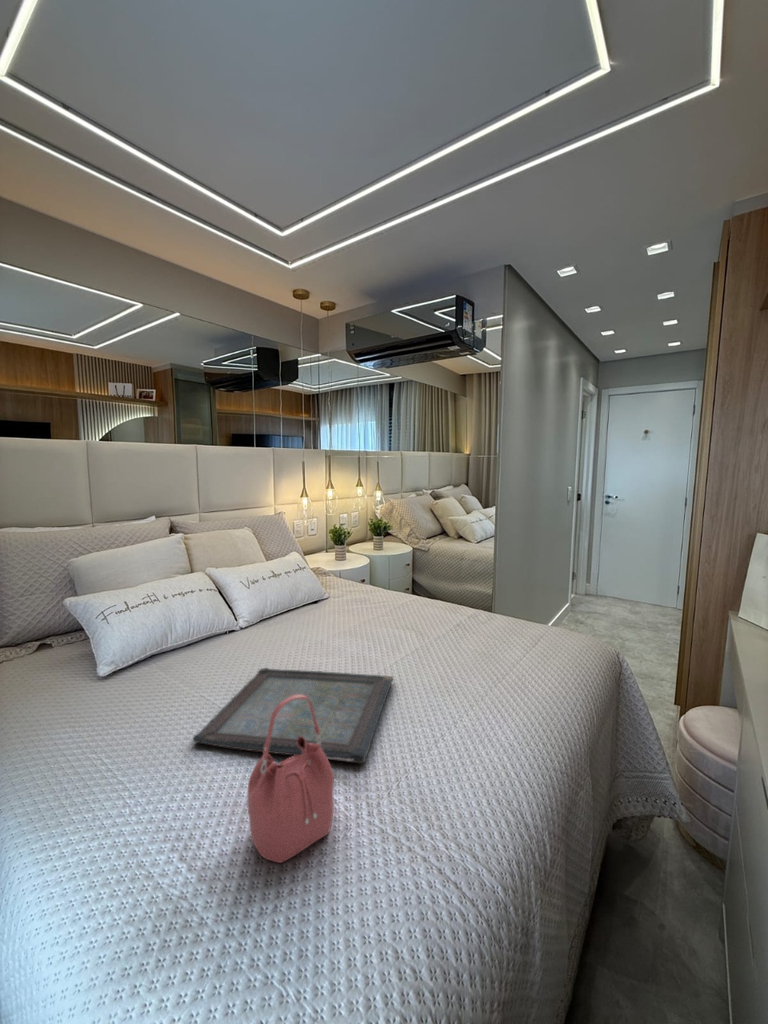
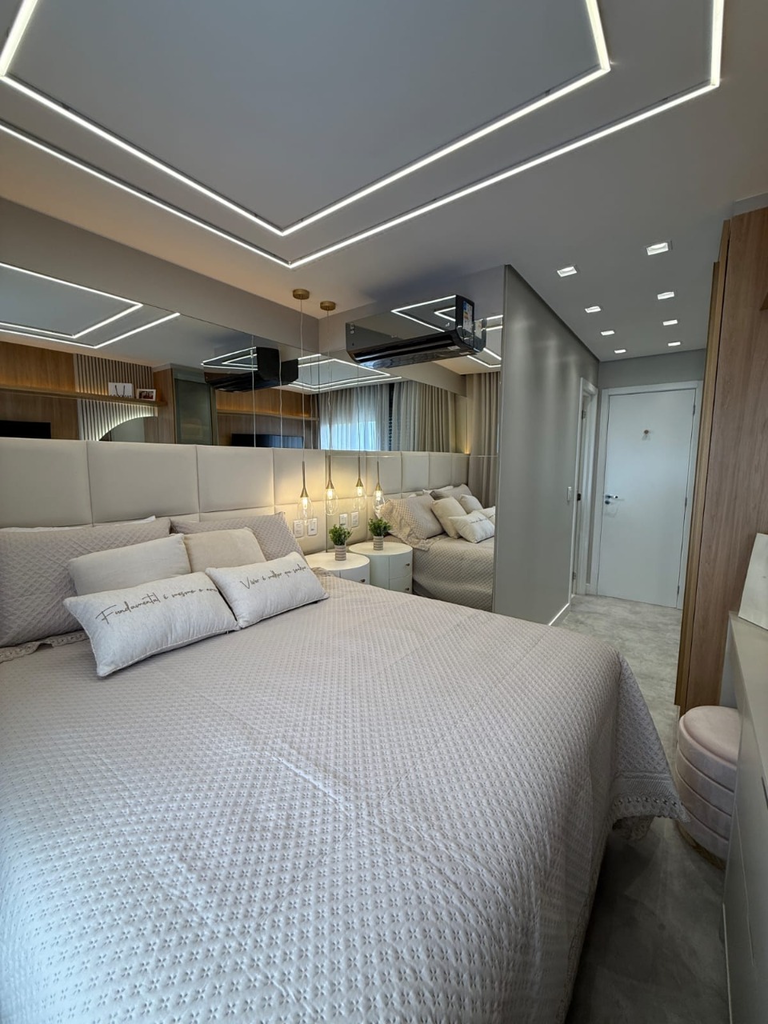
- serving tray [192,667,394,765]
- handbag [246,695,335,864]
